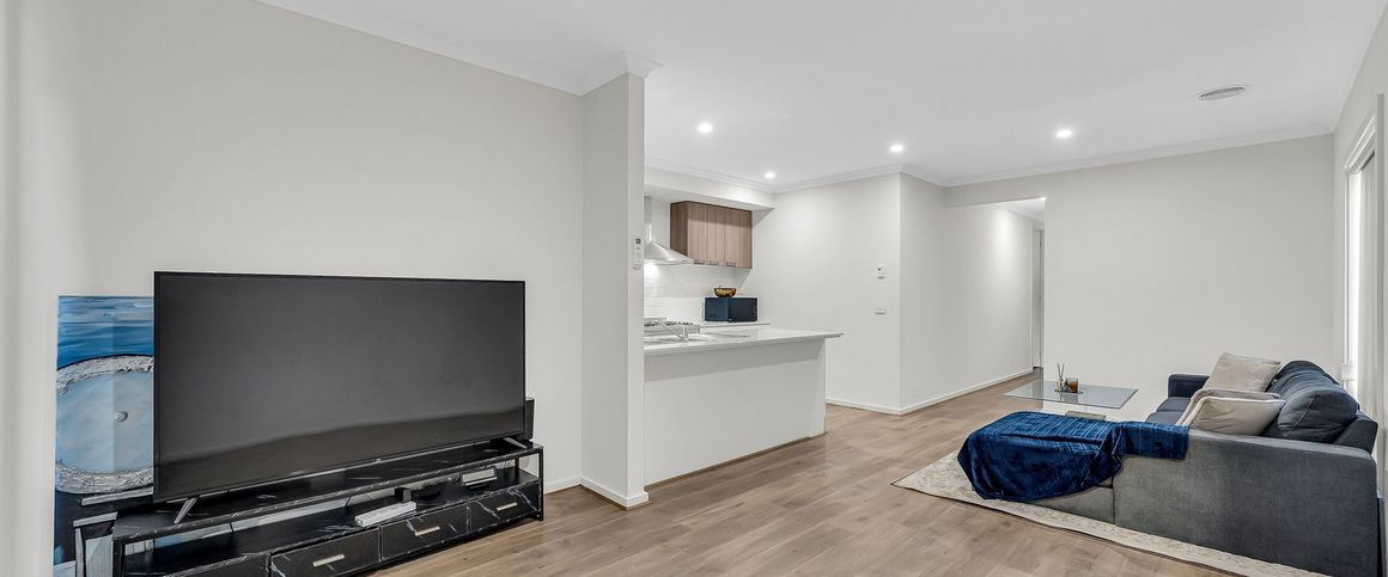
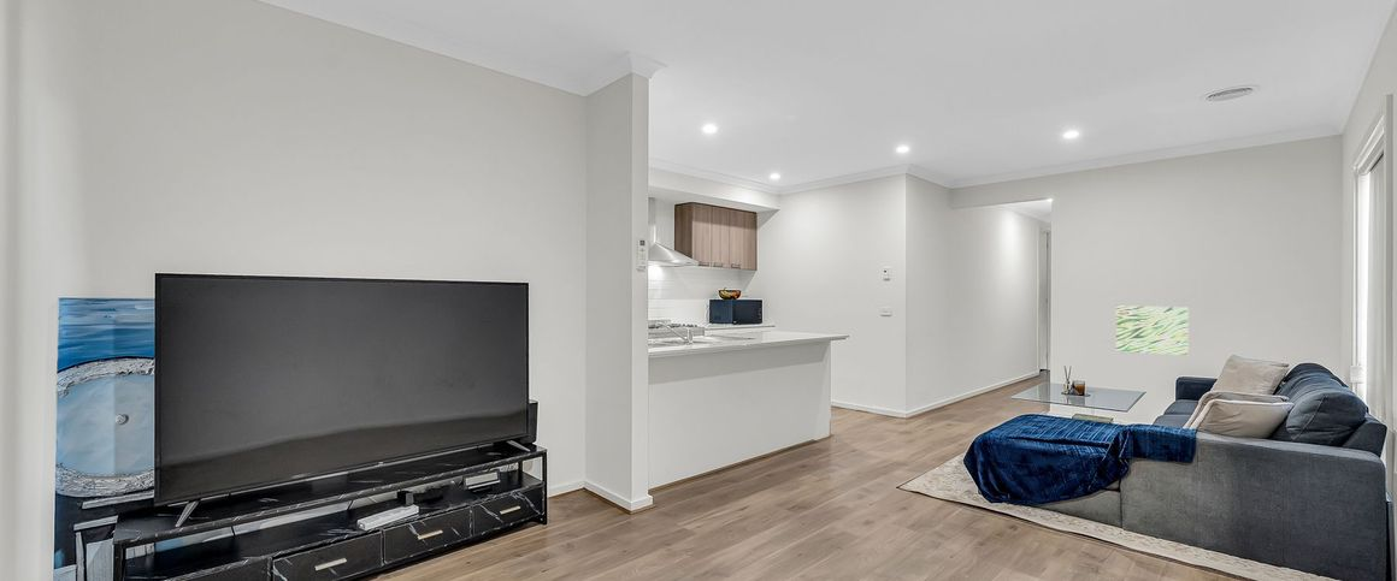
+ wall art [1115,304,1190,356]
